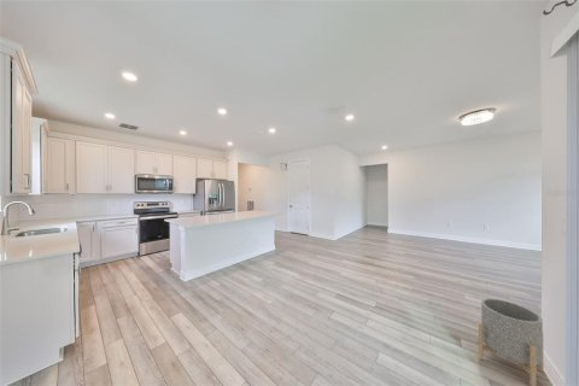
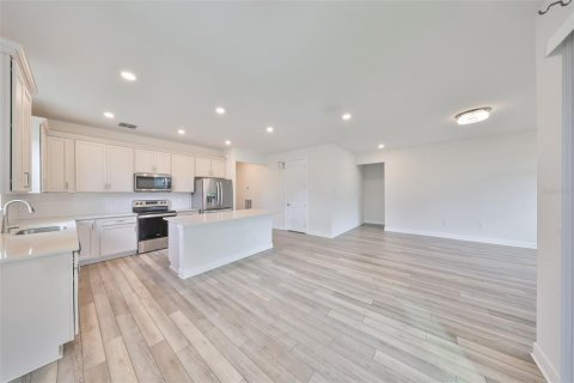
- planter [478,298,544,386]
